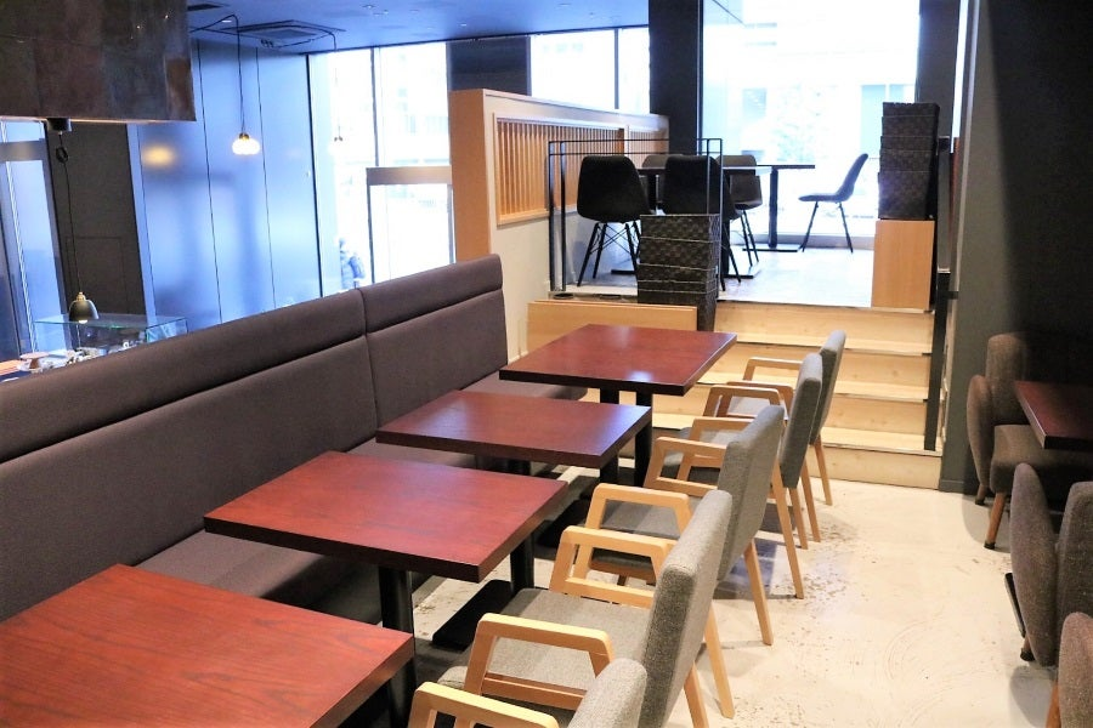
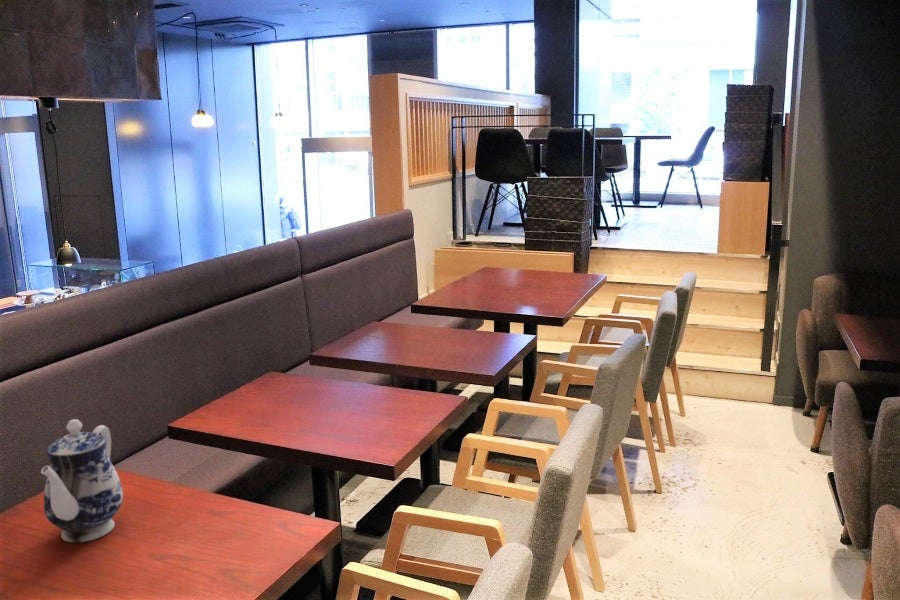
+ teapot [40,418,124,543]
